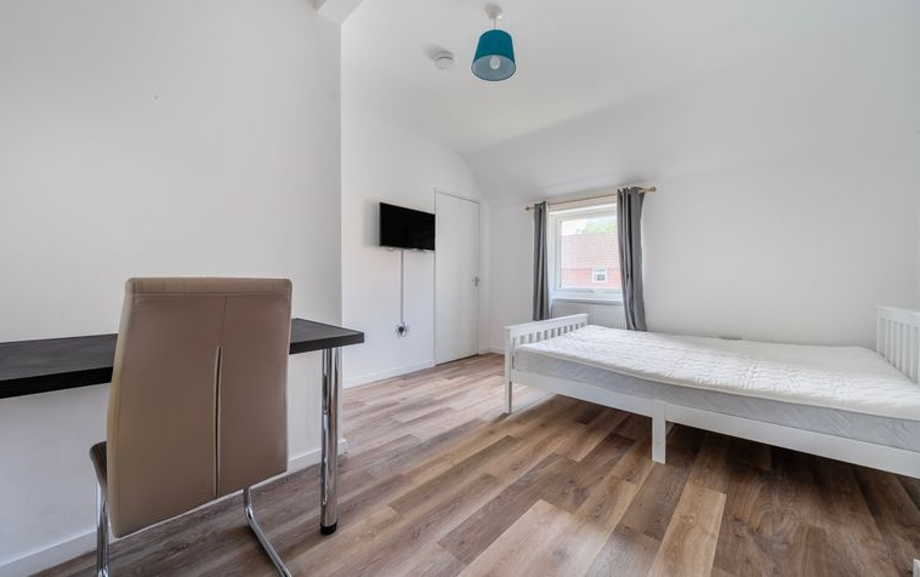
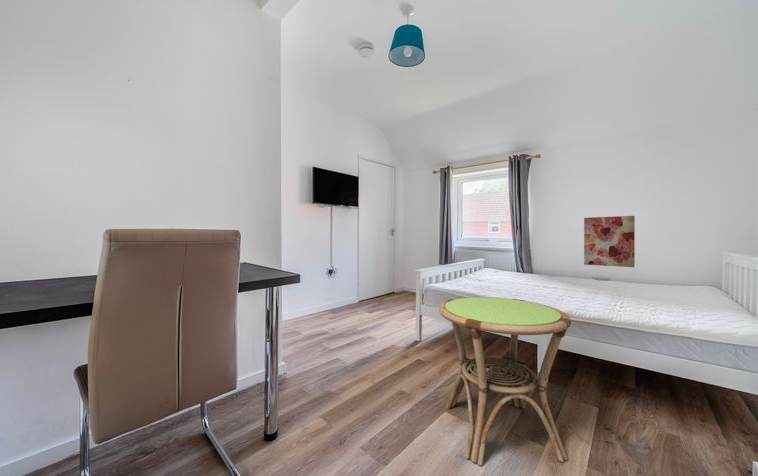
+ side table [438,296,572,466]
+ wall art [583,215,636,268]
